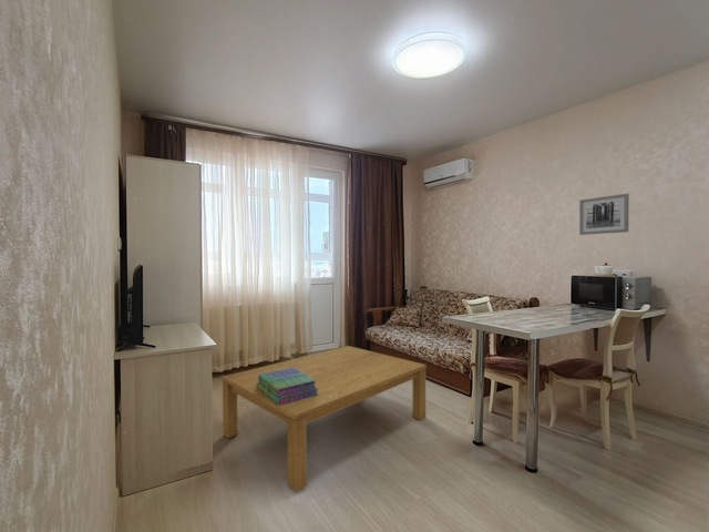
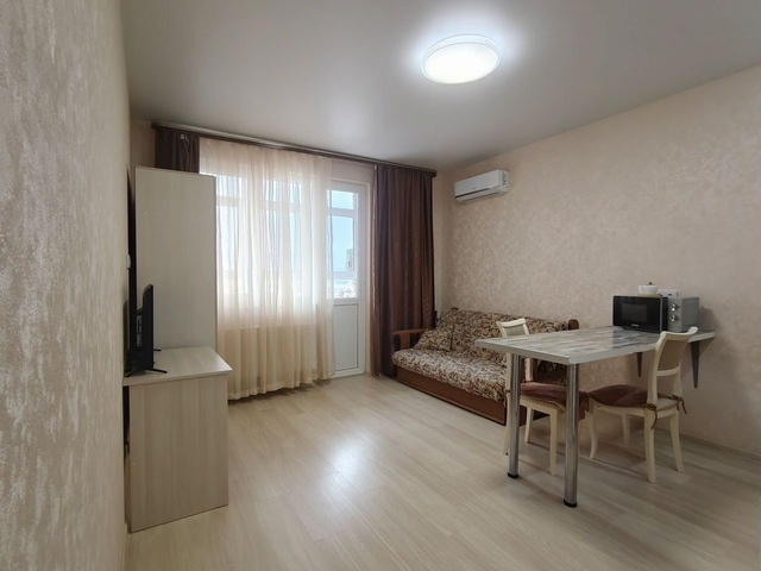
- coffee table [220,345,428,493]
- wall art [578,193,630,236]
- stack of books [256,368,319,406]
